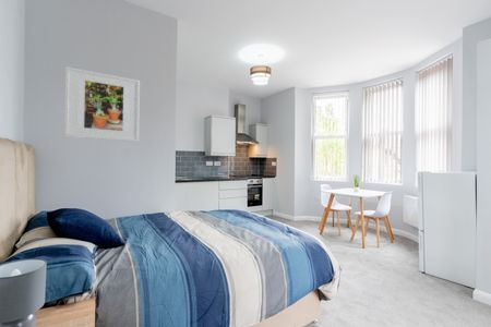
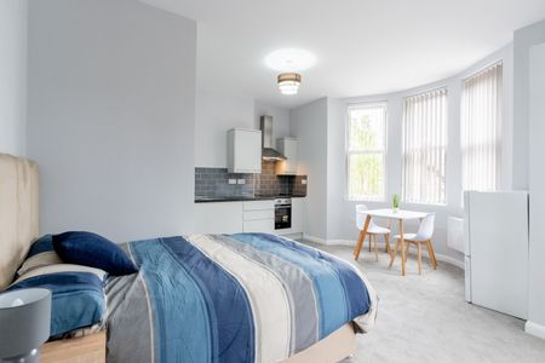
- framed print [63,65,141,143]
